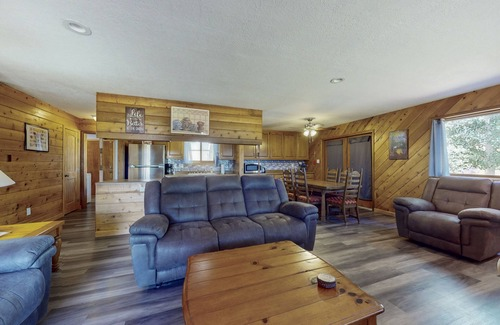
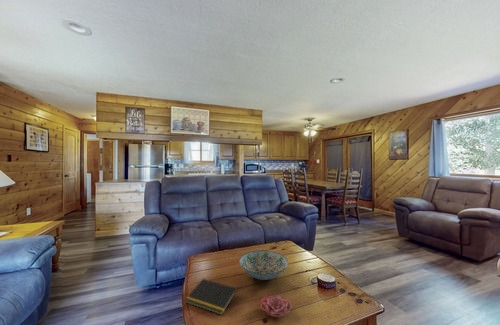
+ flower [260,294,293,318]
+ decorative bowl [238,249,289,281]
+ notepad [184,278,238,316]
